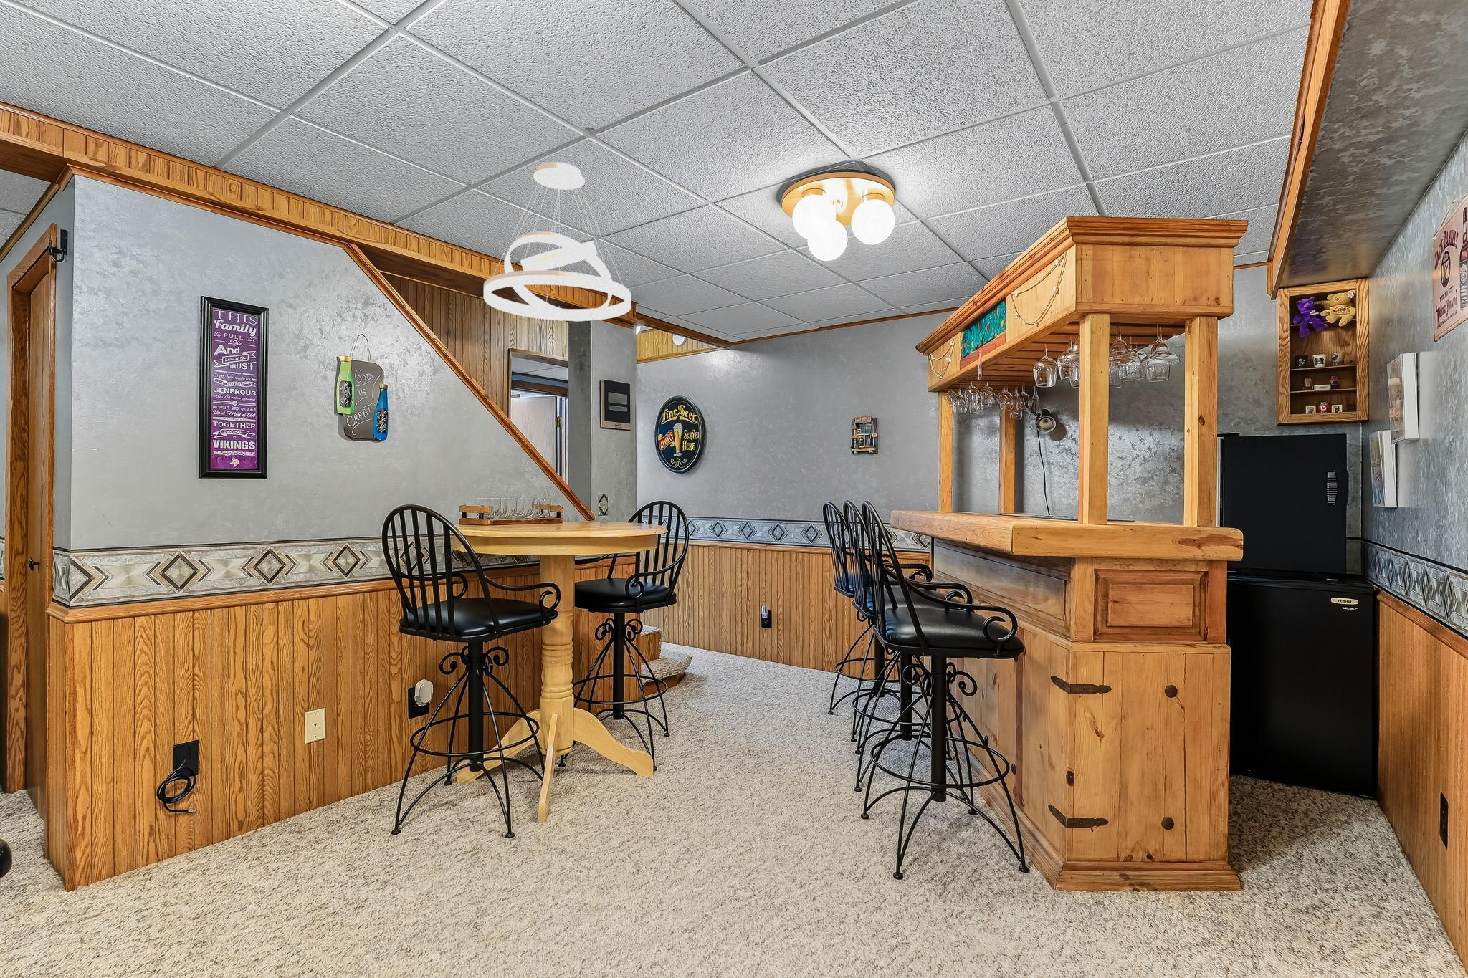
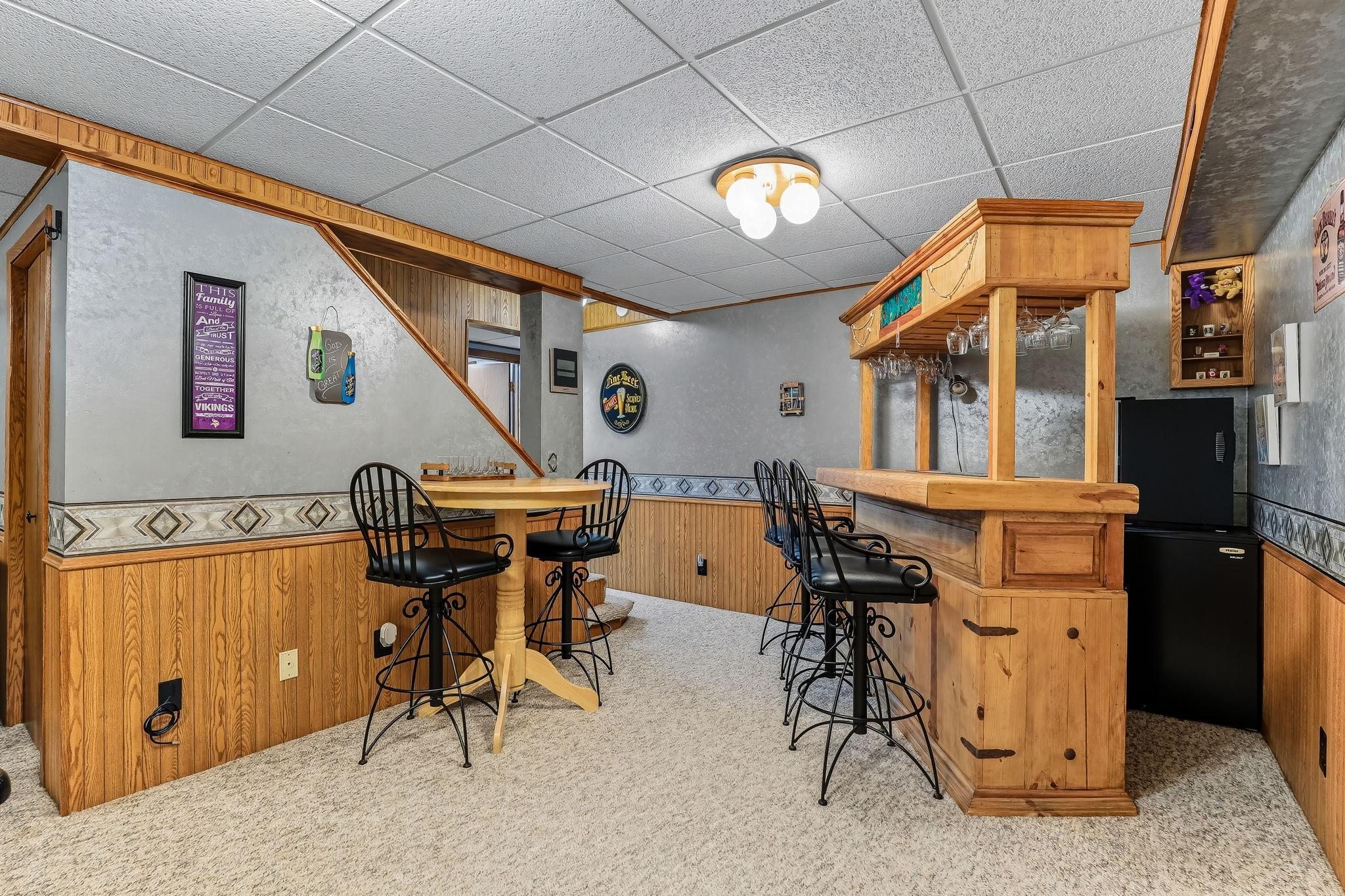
- pendant light [484,162,632,322]
